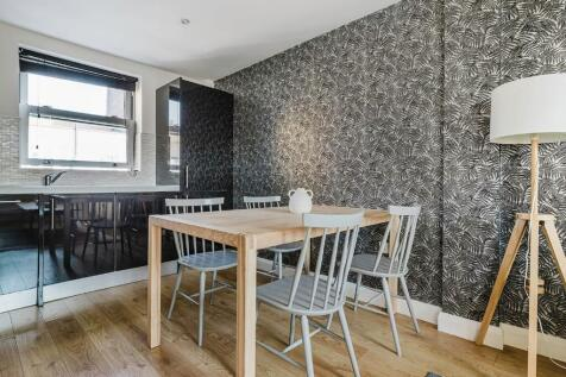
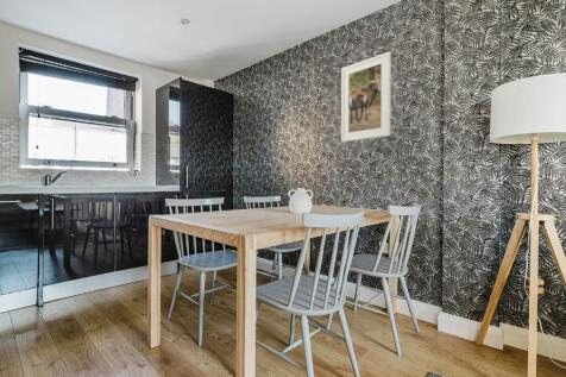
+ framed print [340,50,392,143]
